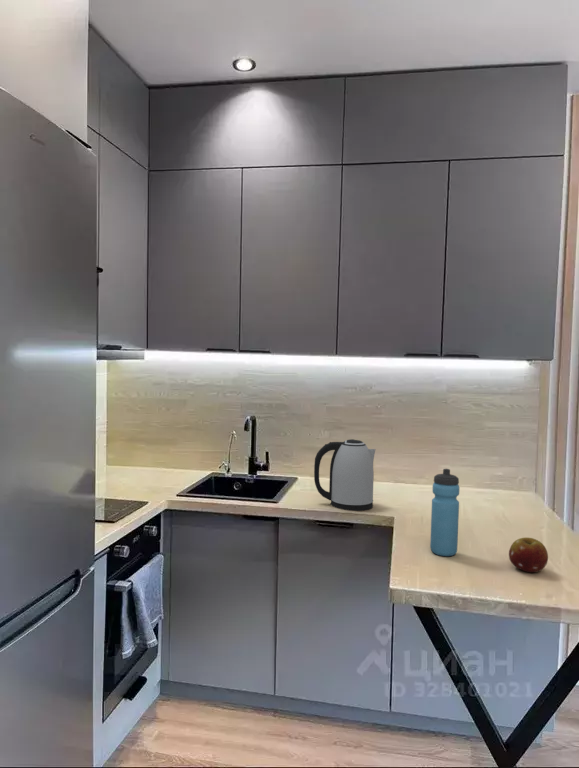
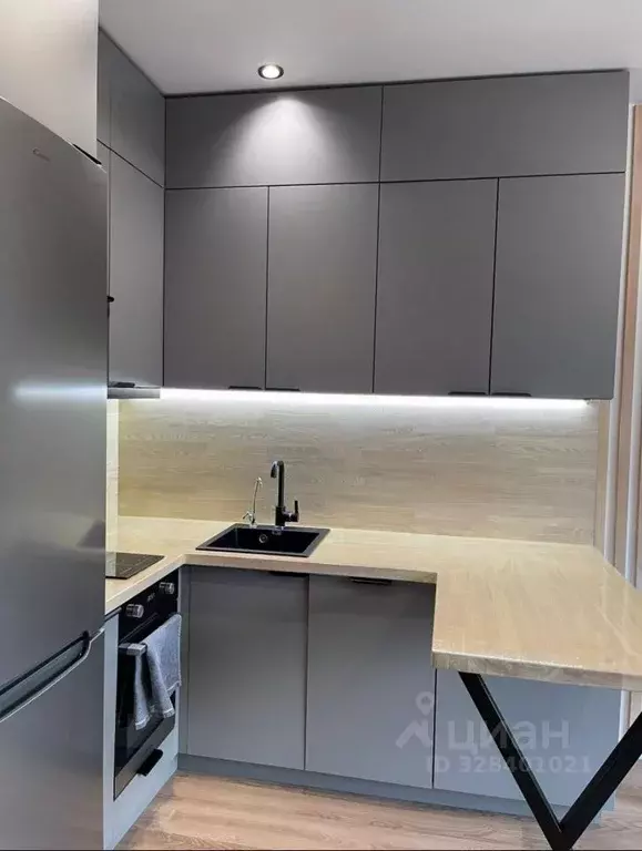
- kettle [313,438,376,512]
- water bottle [429,468,460,557]
- fruit [508,537,549,573]
